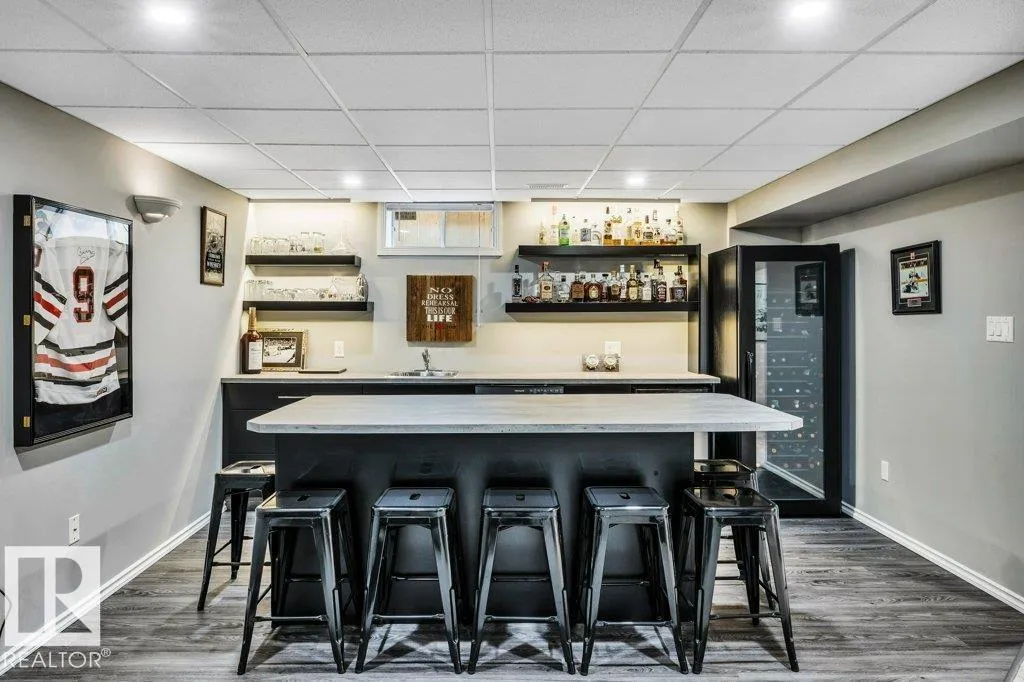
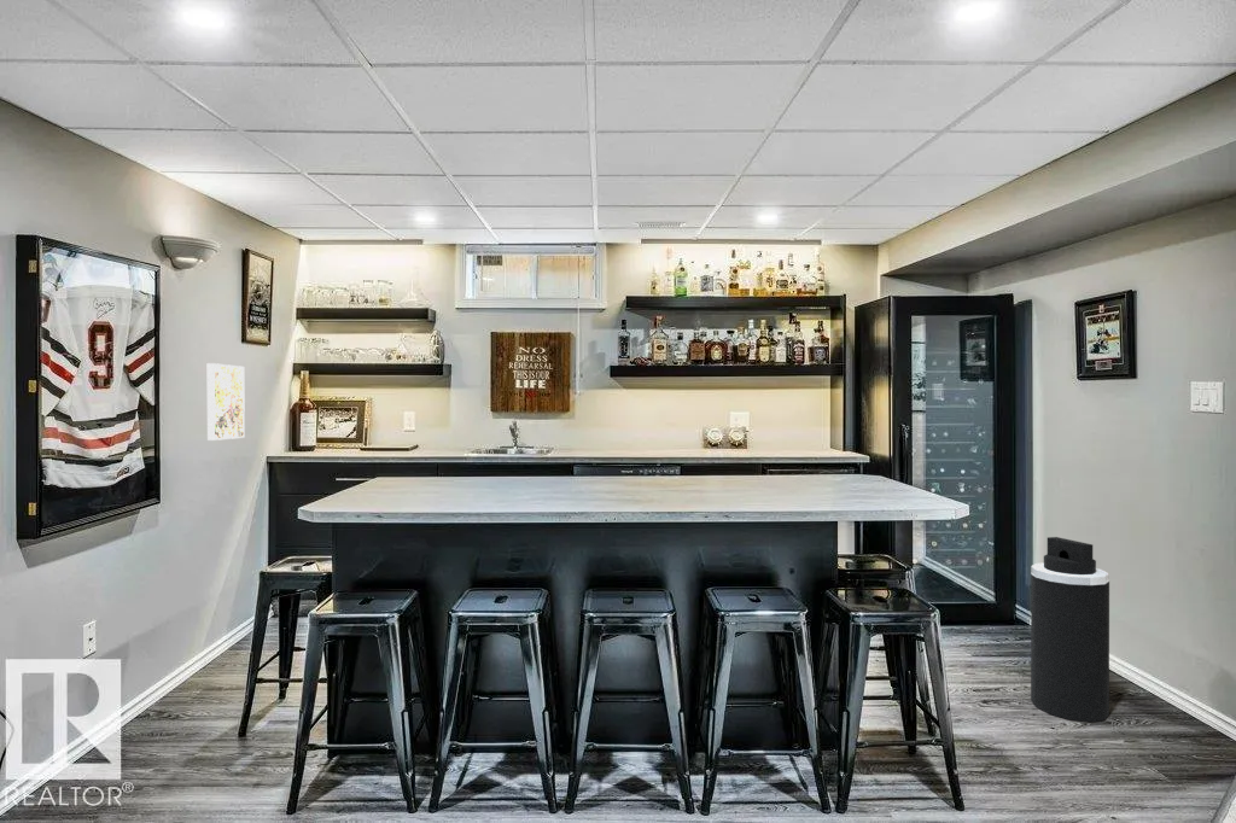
+ trash can [1030,536,1110,723]
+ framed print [206,362,246,442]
